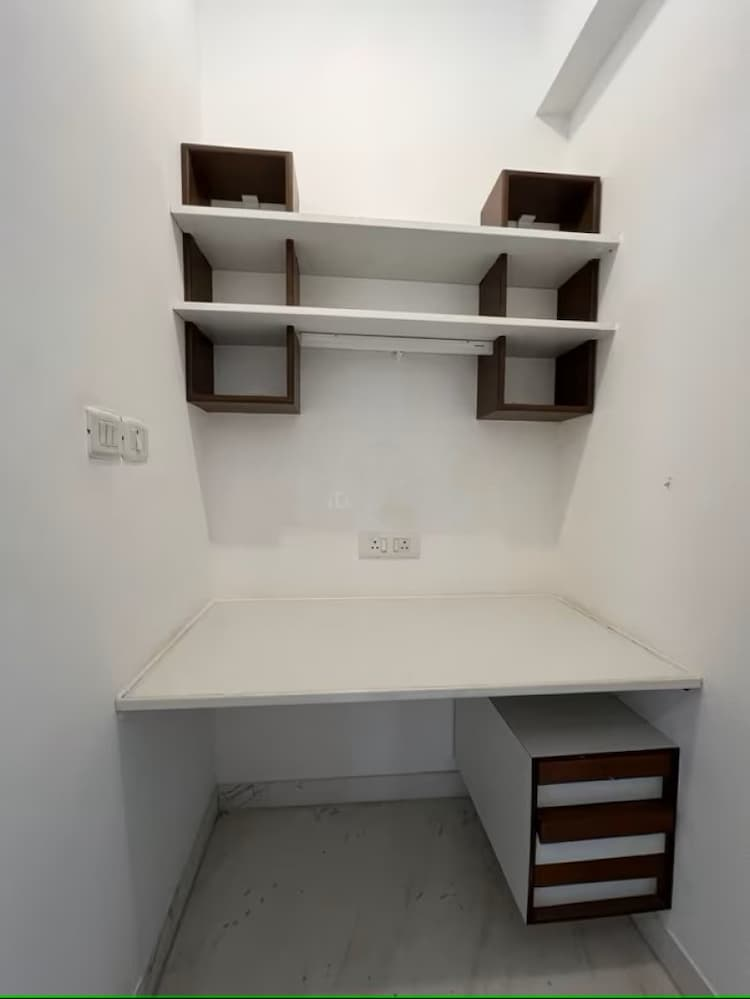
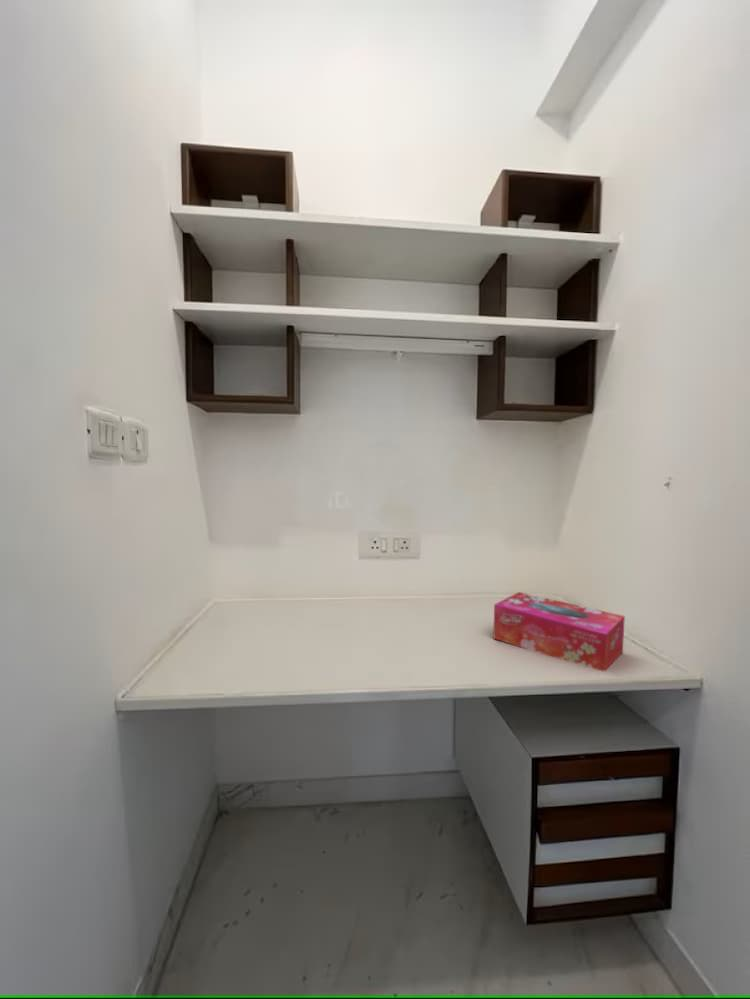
+ tissue box [493,591,626,673]
